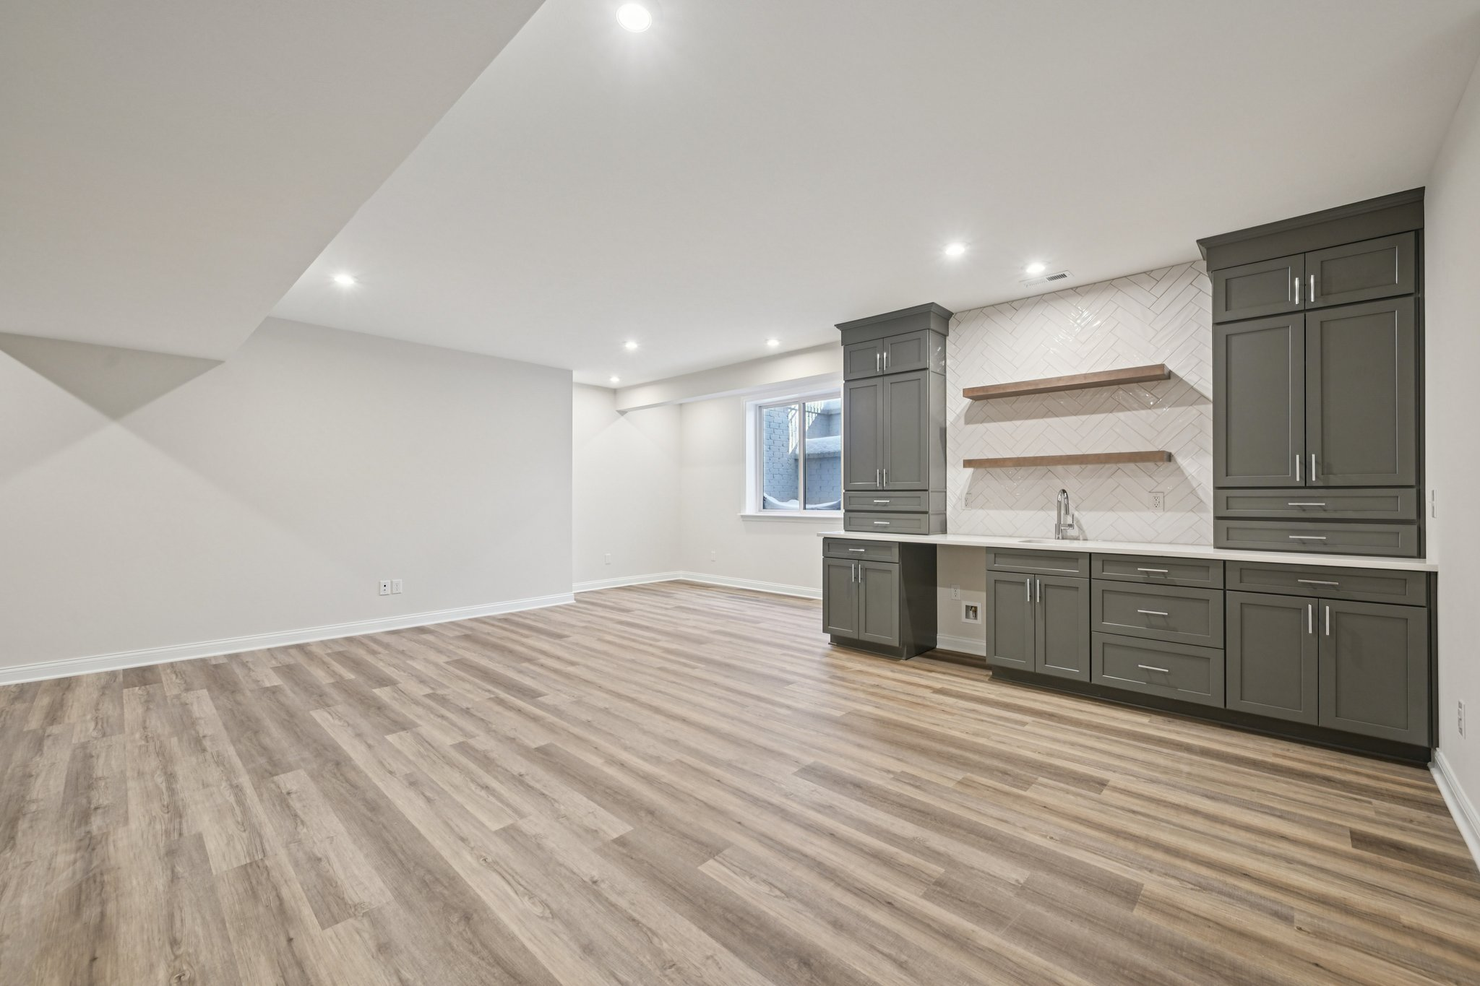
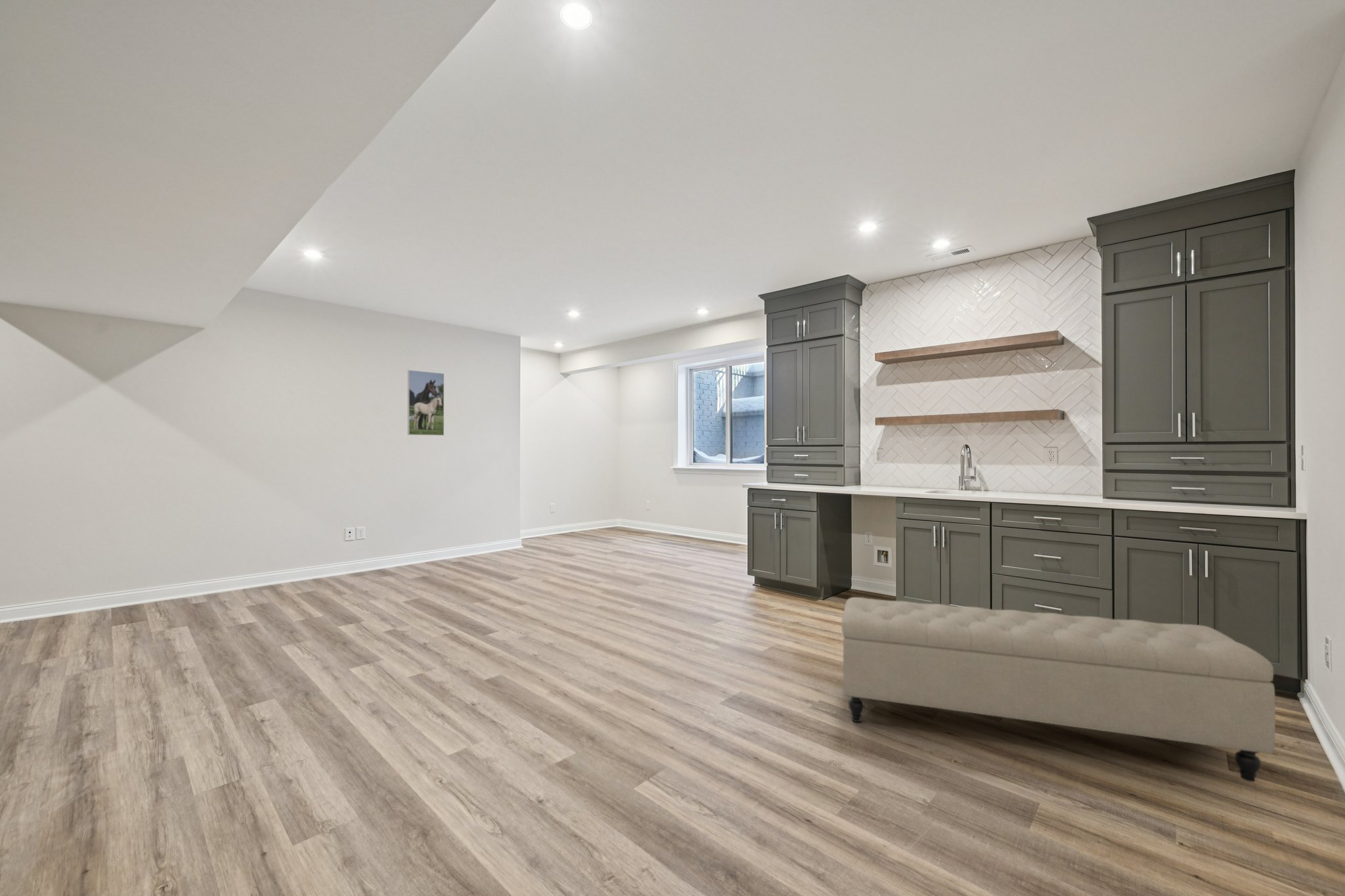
+ bench [841,597,1276,782]
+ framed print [407,370,445,436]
